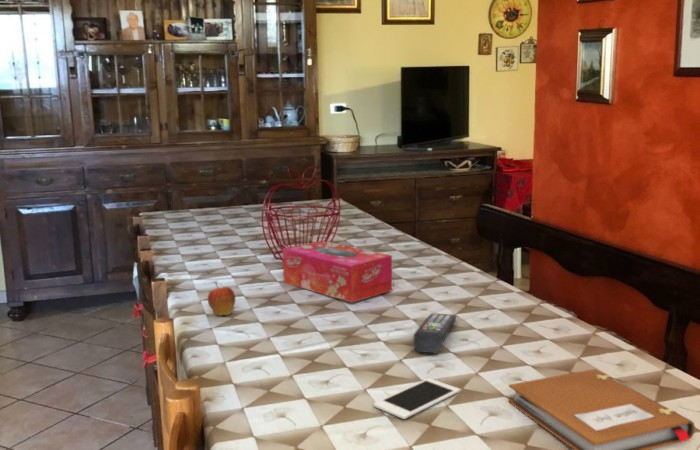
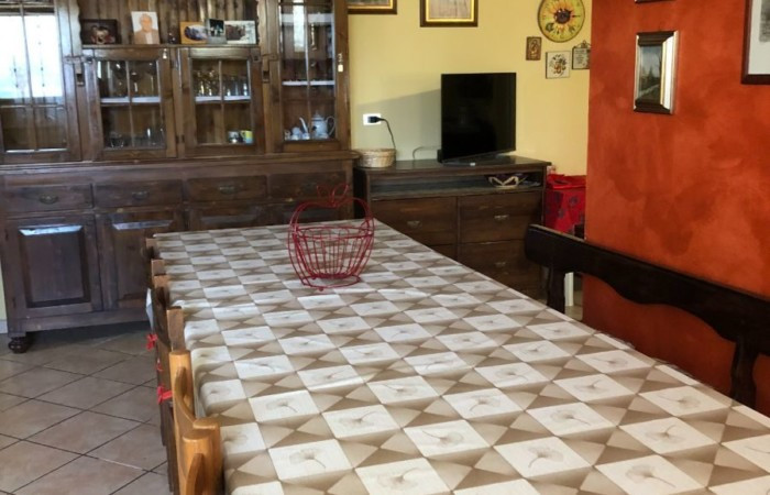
- fruit [207,281,236,316]
- remote control [413,312,457,354]
- tissue box [281,240,393,304]
- cell phone [373,377,460,420]
- notebook [508,368,696,450]
